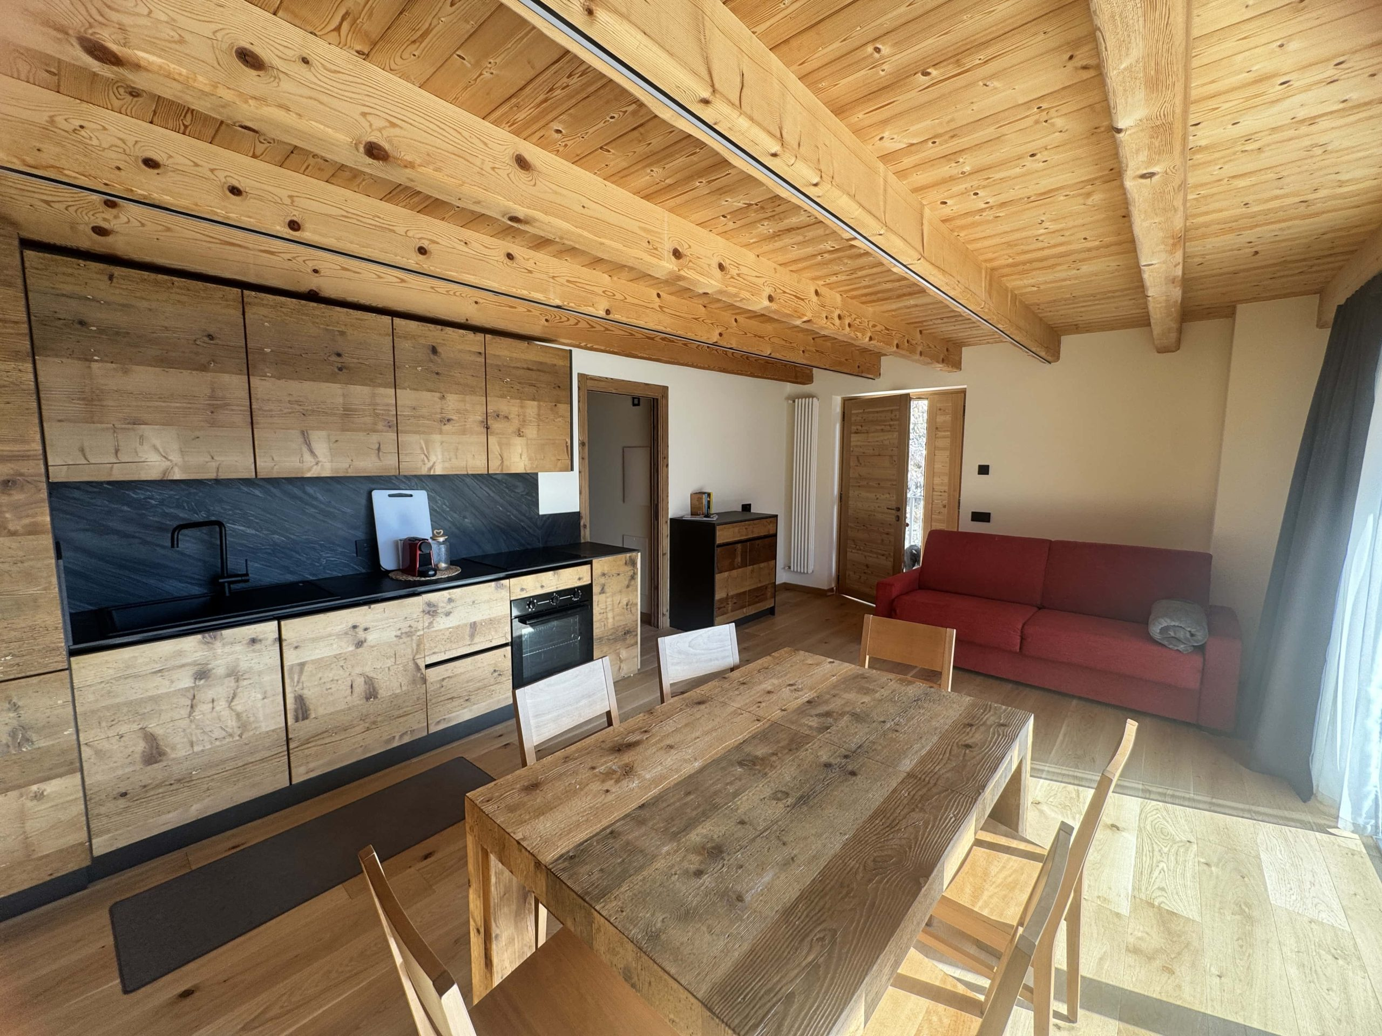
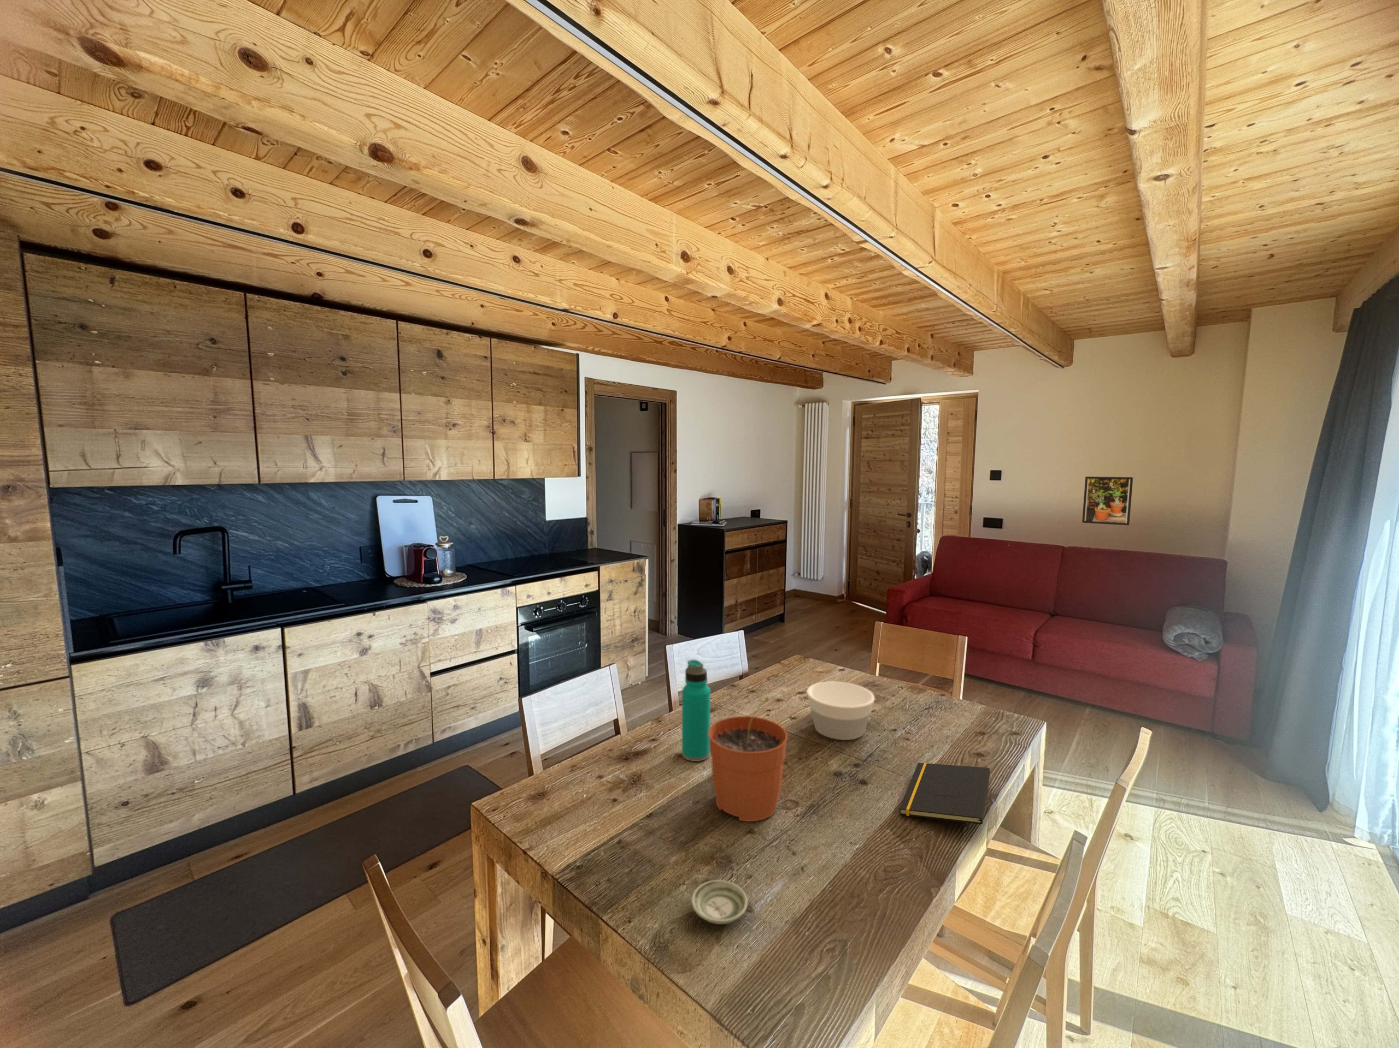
+ notepad [899,762,990,825]
+ saucer [691,880,748,925]
+ bowl [806,680,876,741]
+ plant pot [708,697,788,822]
+ water bottle [682,658,711,762]
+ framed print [1082,476,1134,525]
